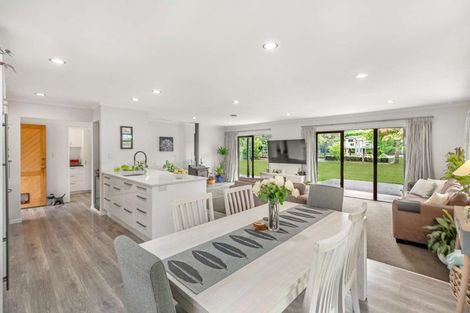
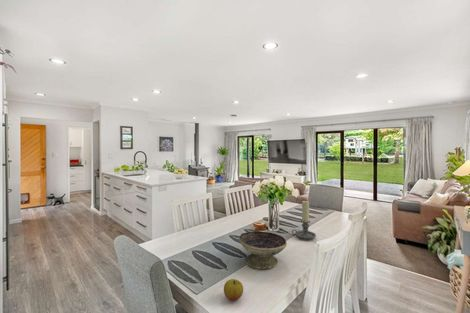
+ candle holder [291,200,317,240]
+ decorative bowl [238,231,288,270]
+ apple [223,278,244,301]
